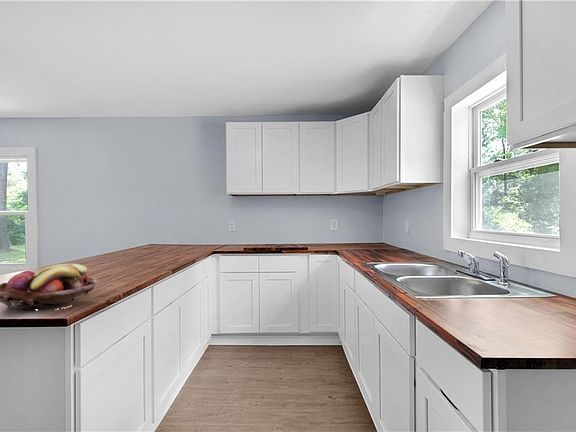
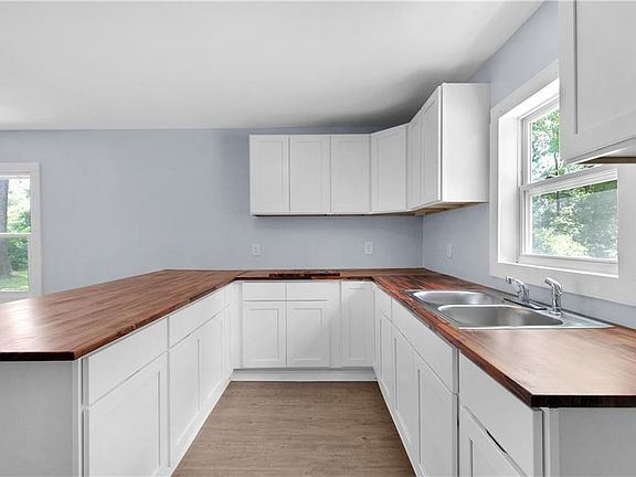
- fruit basket [0,263,100,311]
